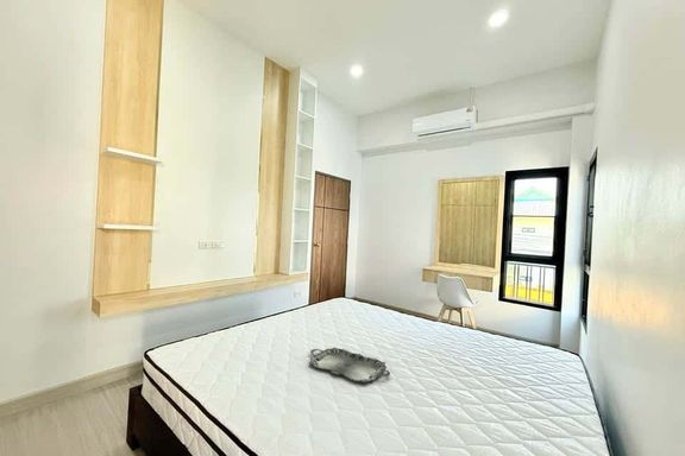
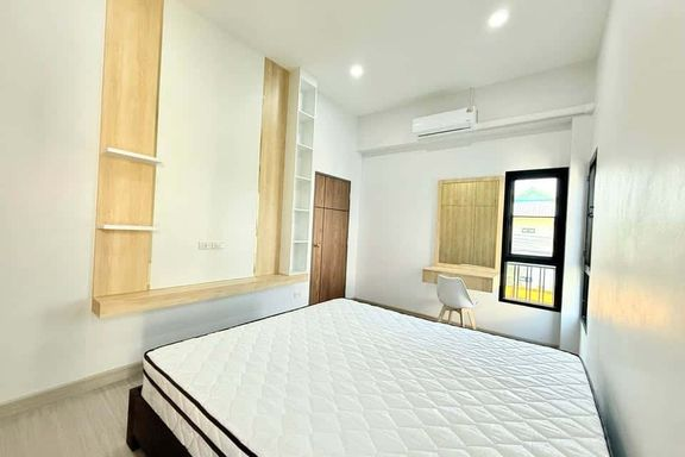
- serving tray [308,347,391,384]
